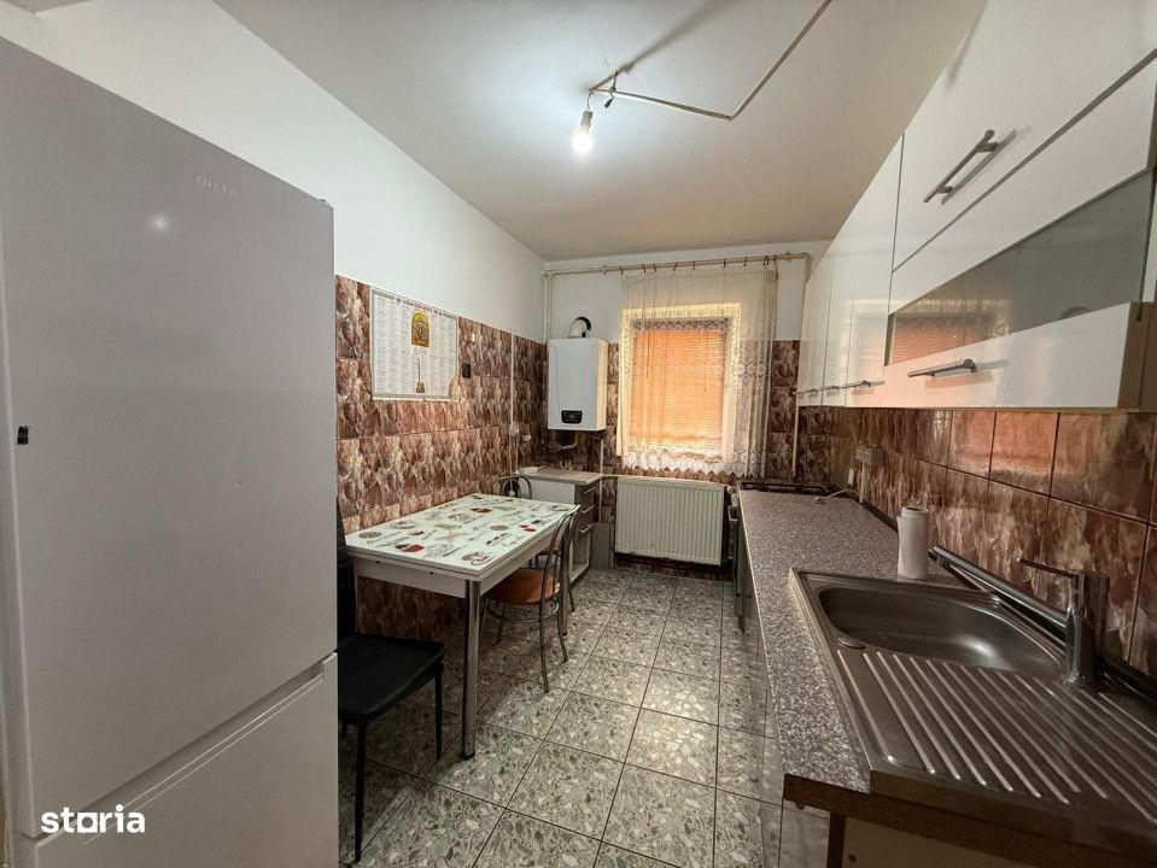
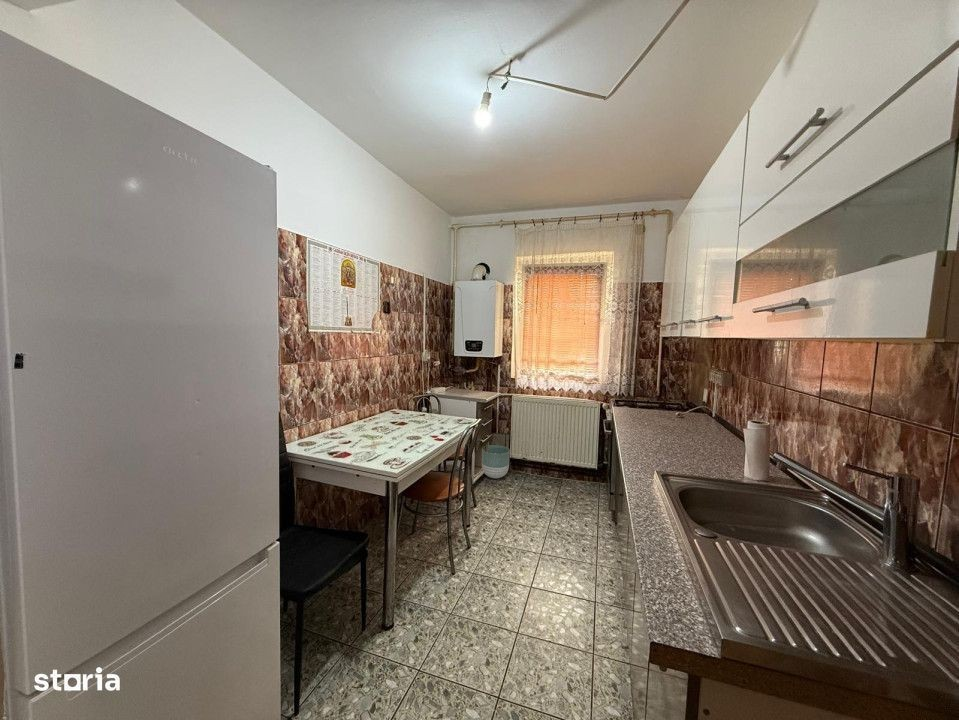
+ planter [481,444,511,479]
